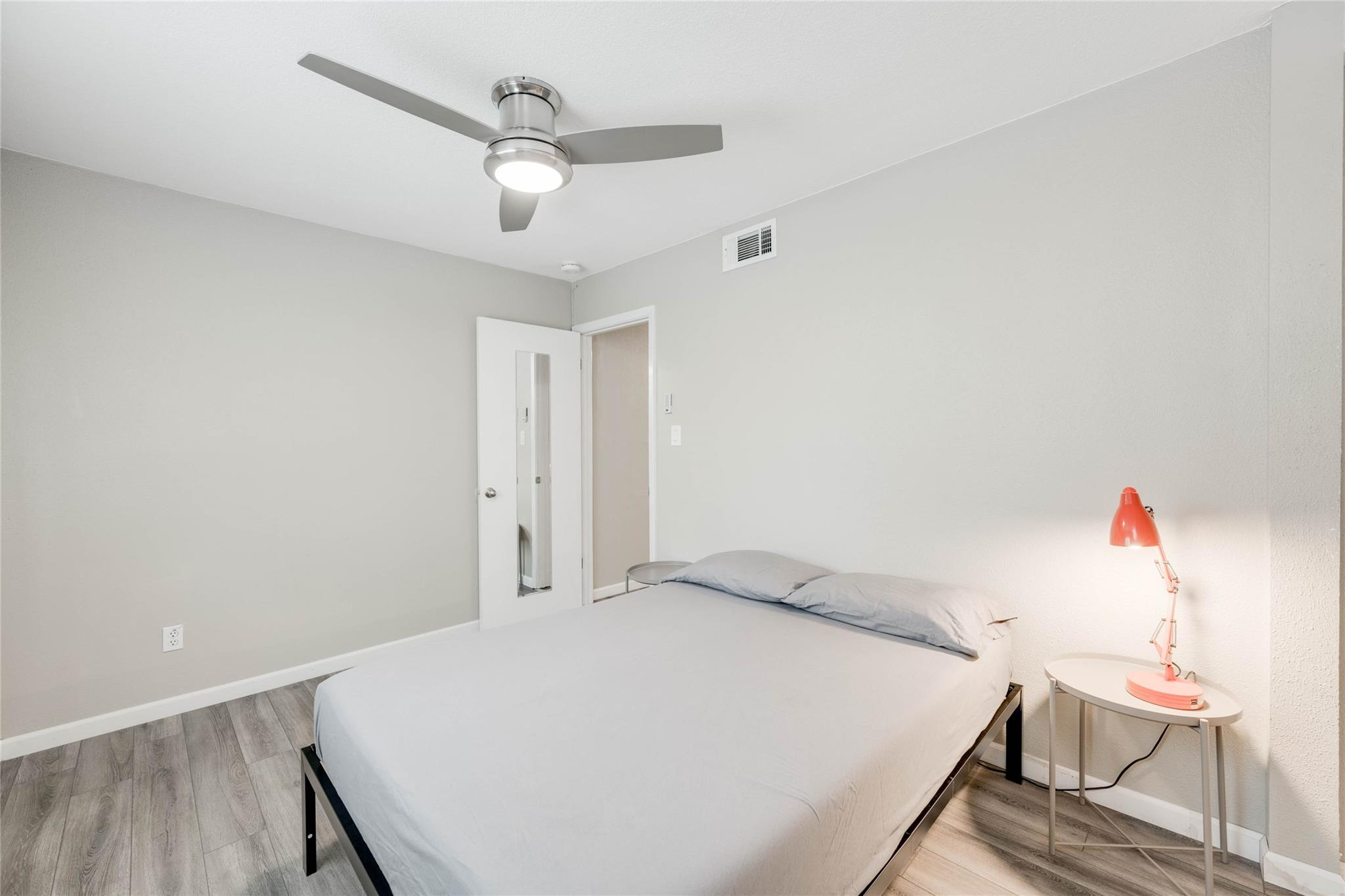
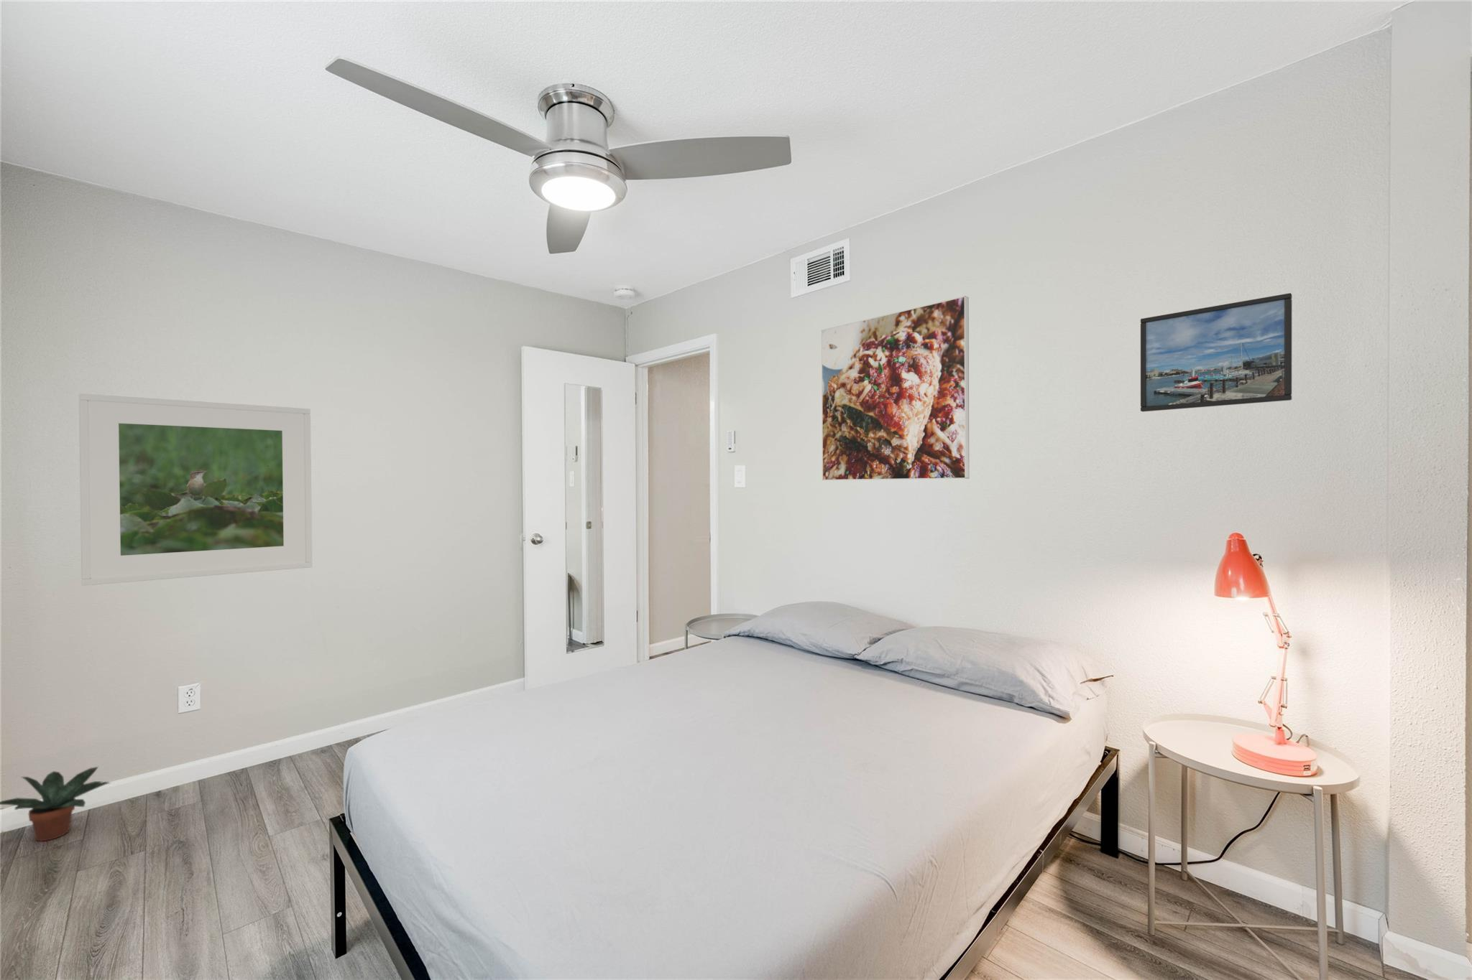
+ potted plant [0,766,112,842]
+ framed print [79,393,313,586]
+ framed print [1140,292,1293,412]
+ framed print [821,295,970,481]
